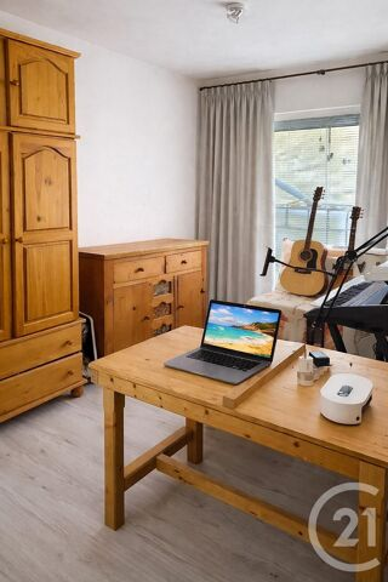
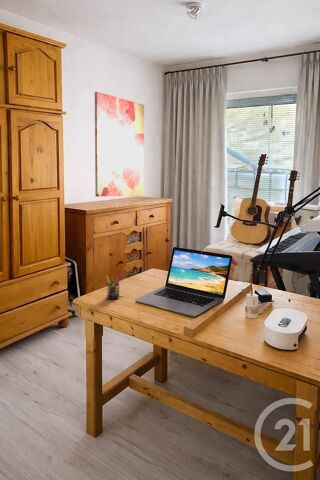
+ wall art [94,91,145,198]
+ pen holder [104,270,124,300]
